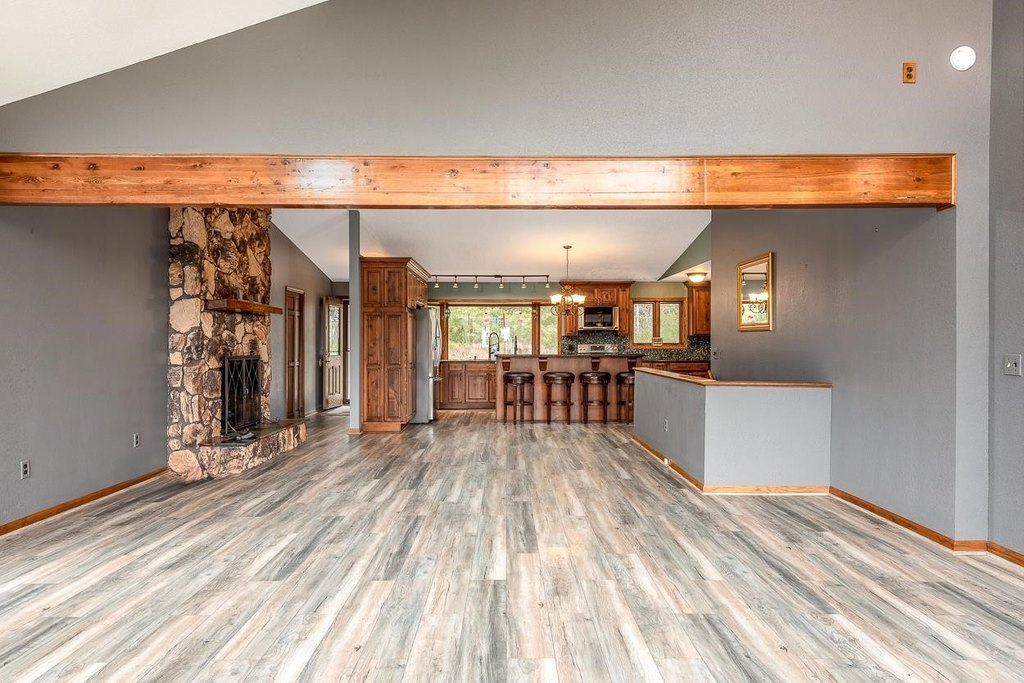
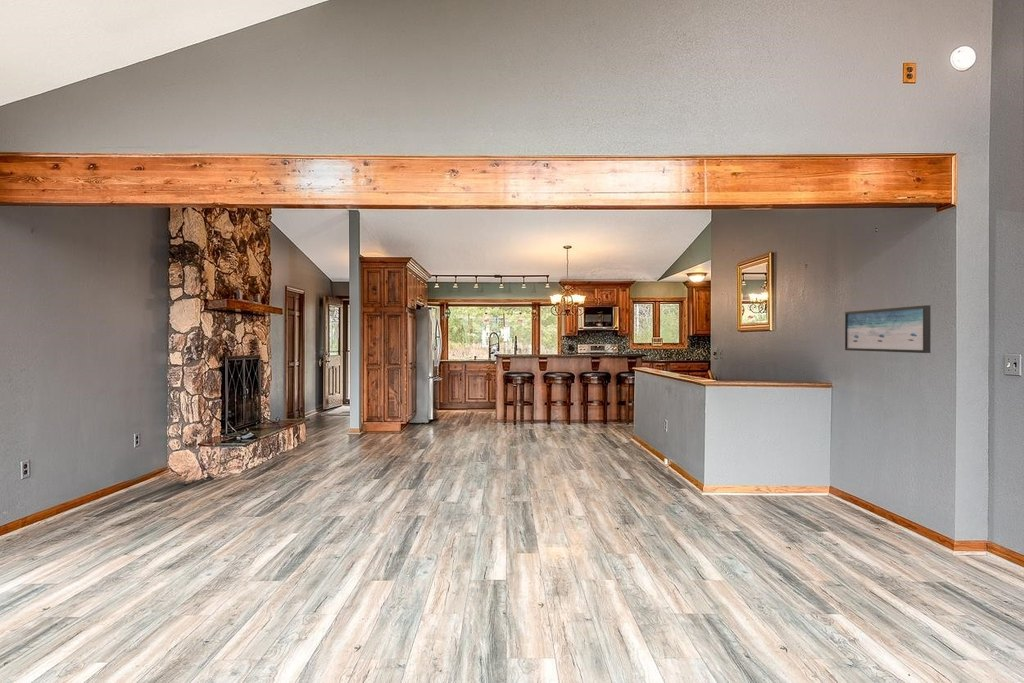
+ wall art [844,304,931,354]
